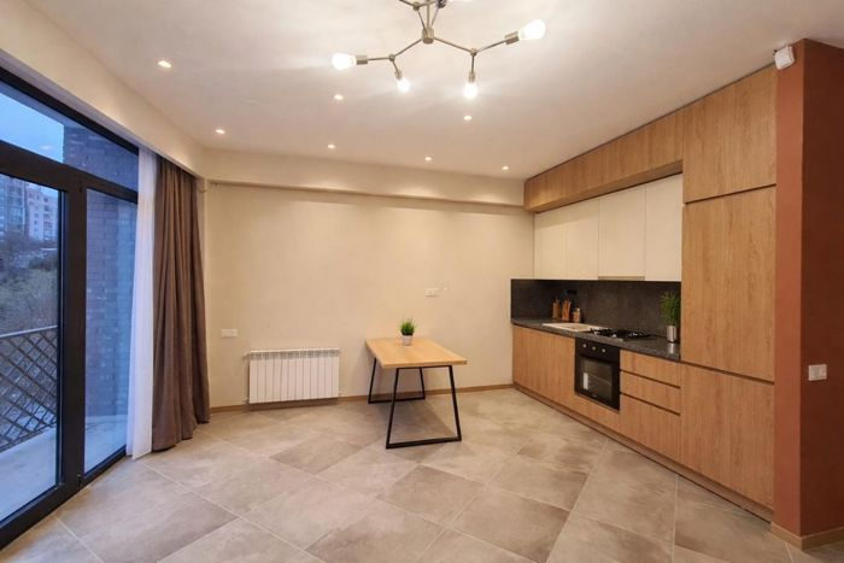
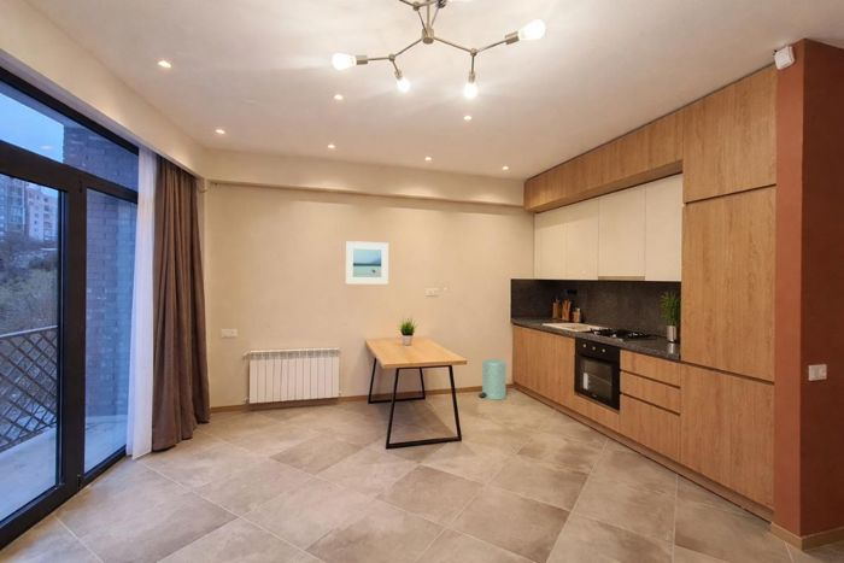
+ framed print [345,240,389,286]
+ trash can [477,358,506,401]
